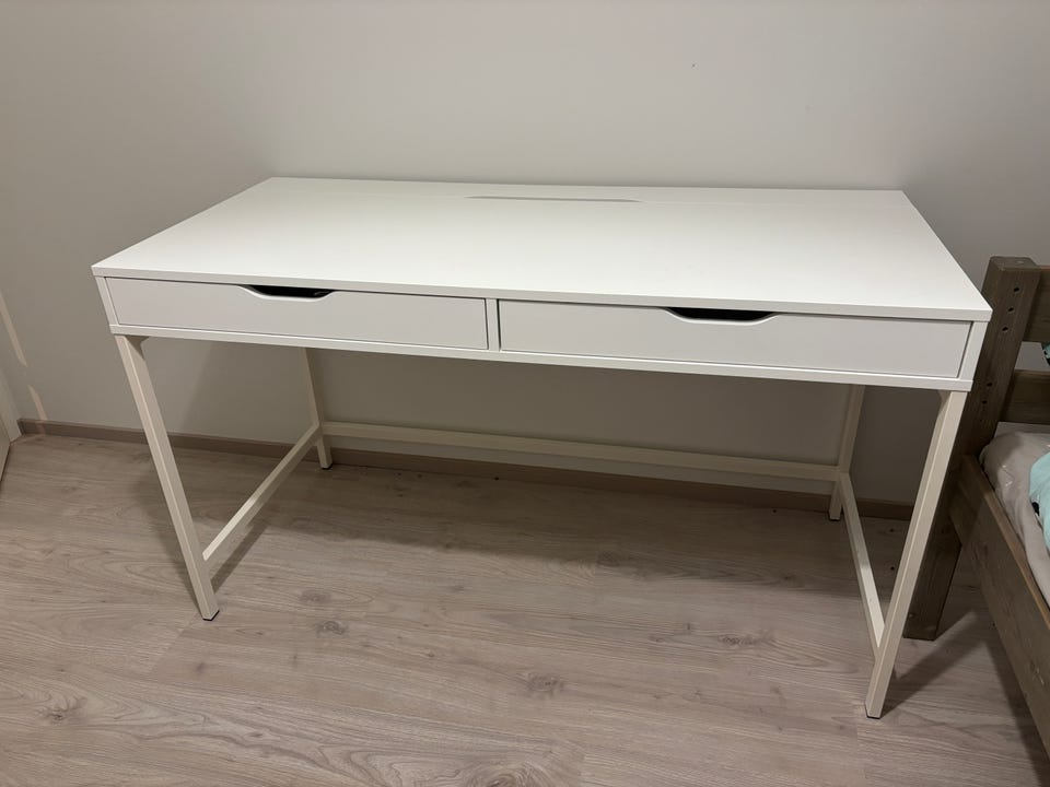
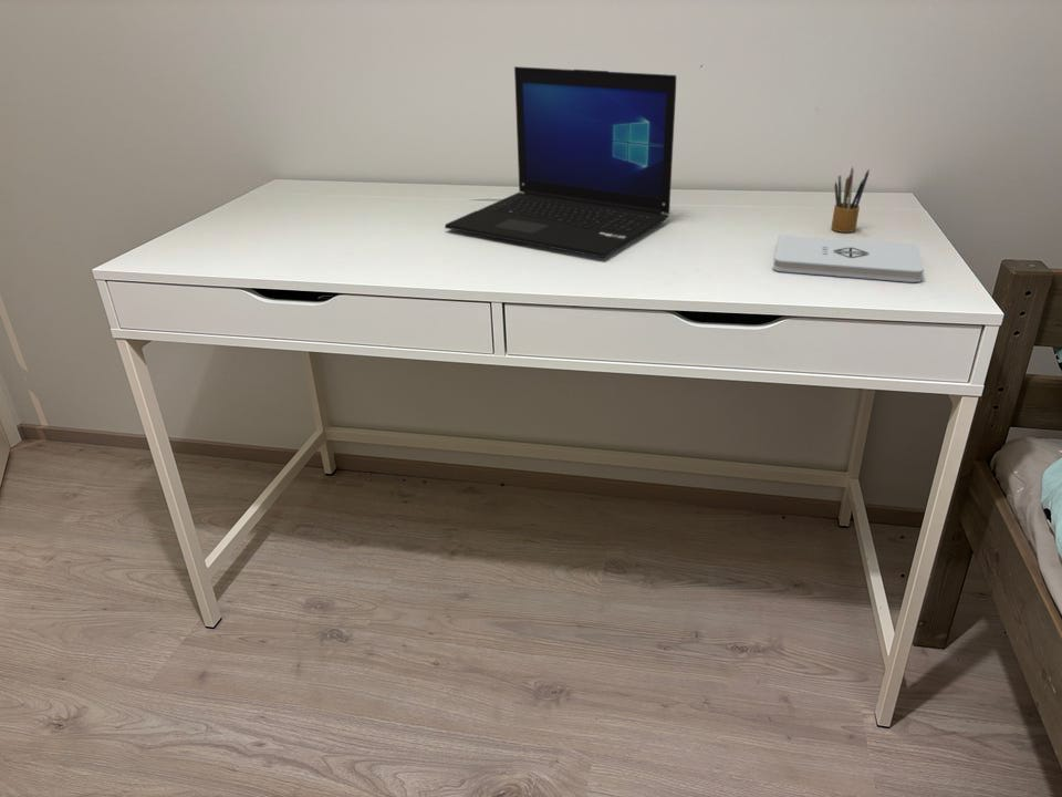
+ pencil box [831,166,871,234]
+ notepad [771,234,925,283]
+ laptop [444,65,677,259]
